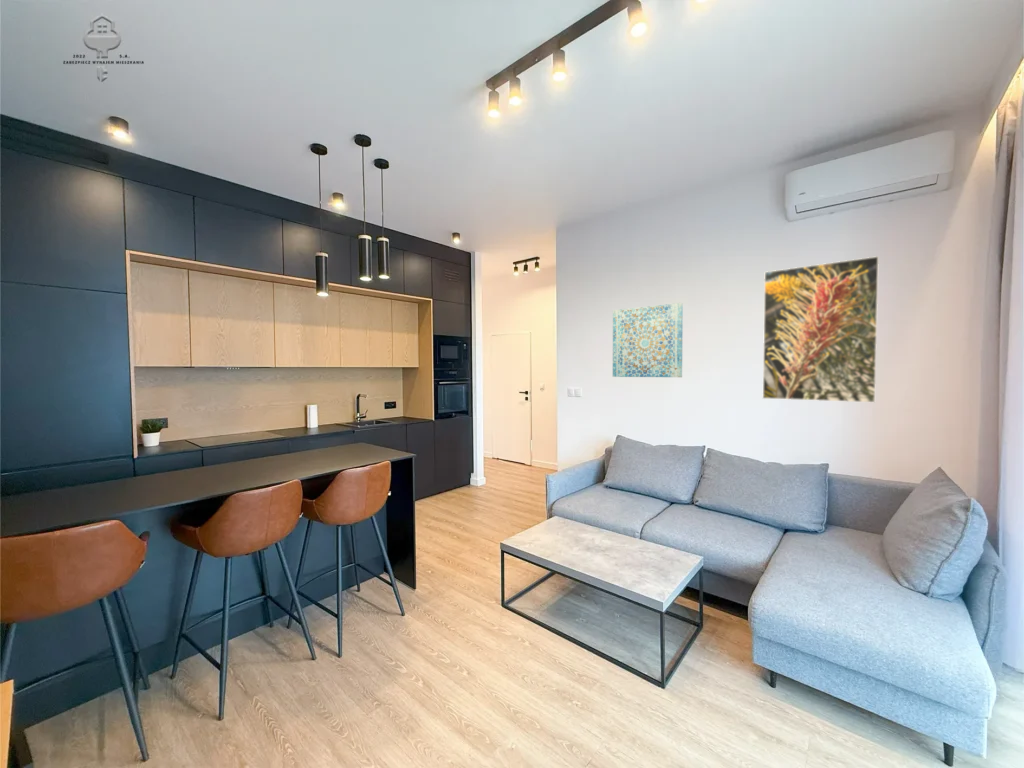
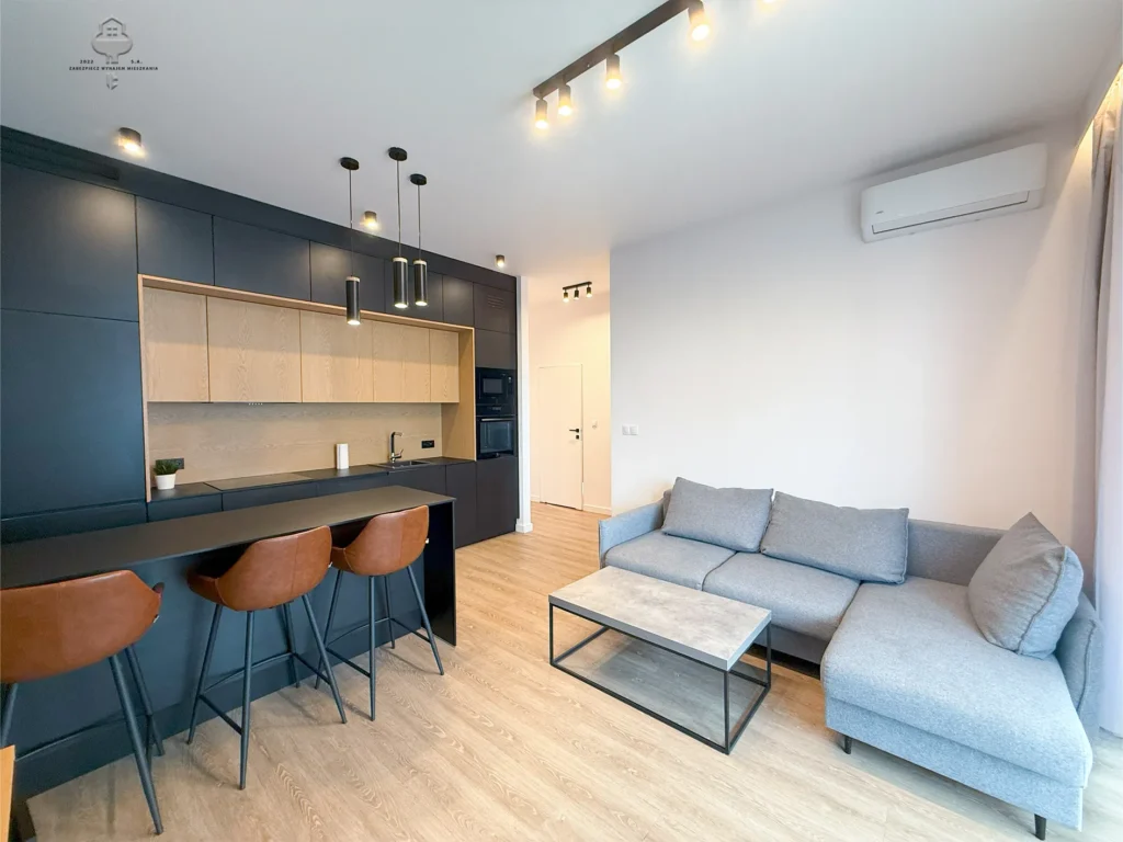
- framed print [762,255,880,403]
- wall art [612,302,684,378]
